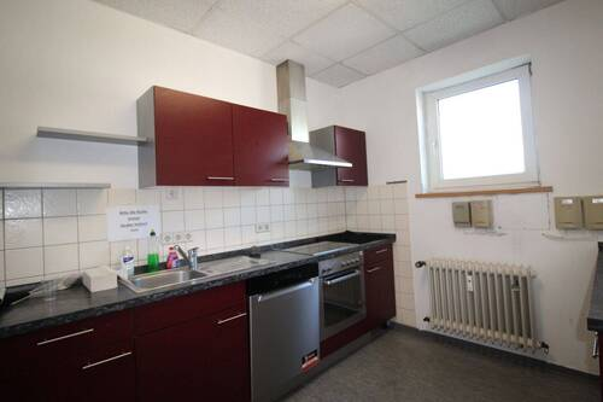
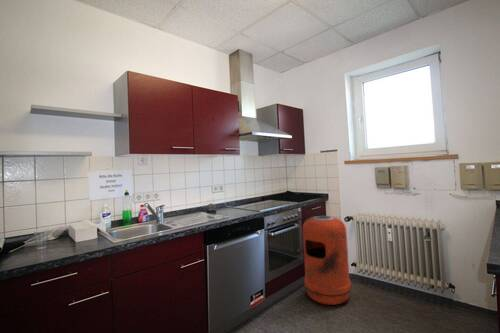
+ trash can [302,215,353,306]
